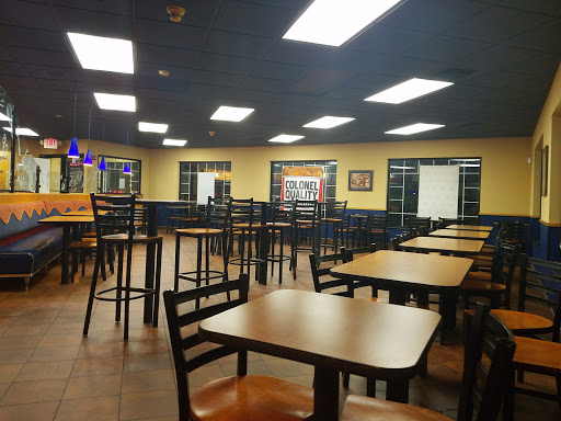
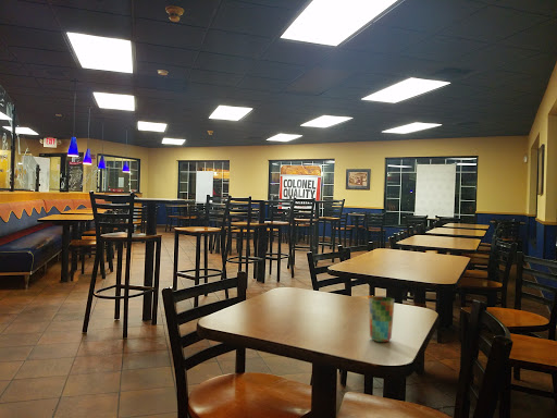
+ cup [368,295,396,343]
